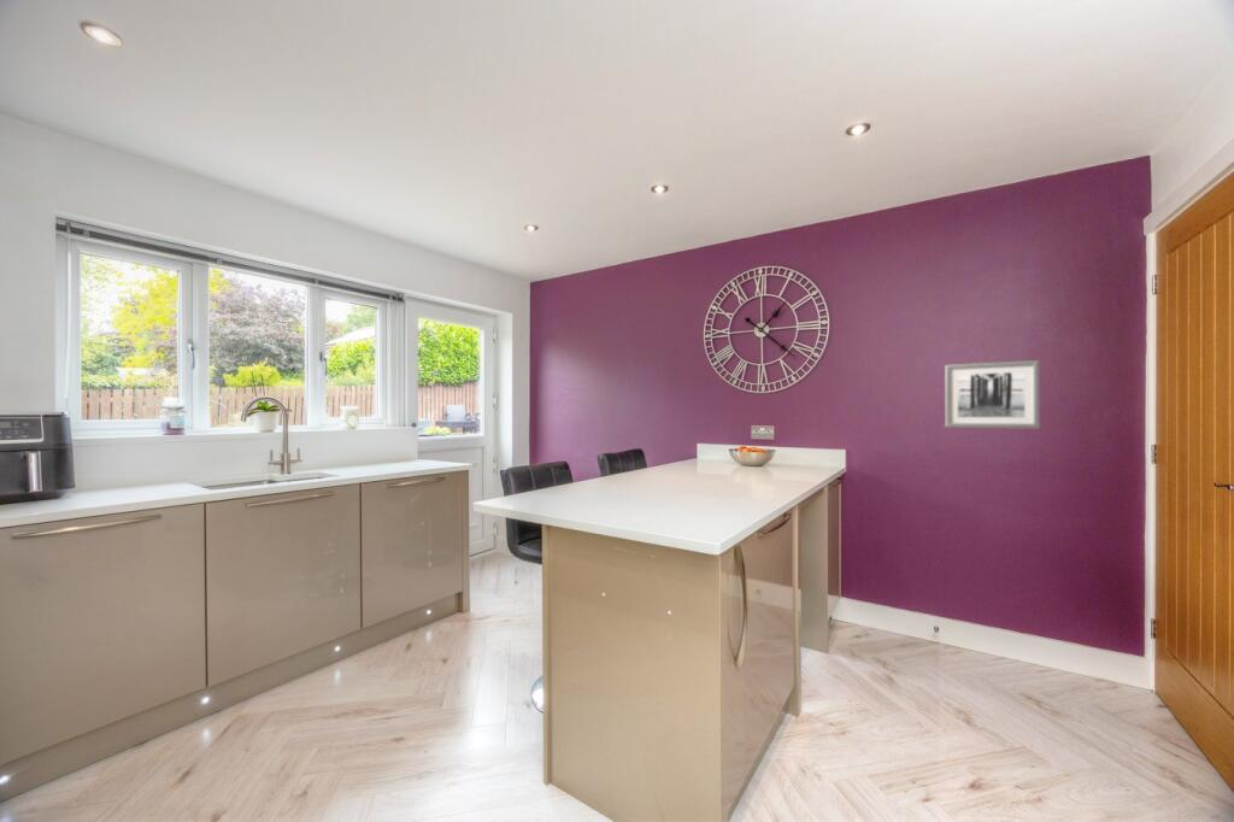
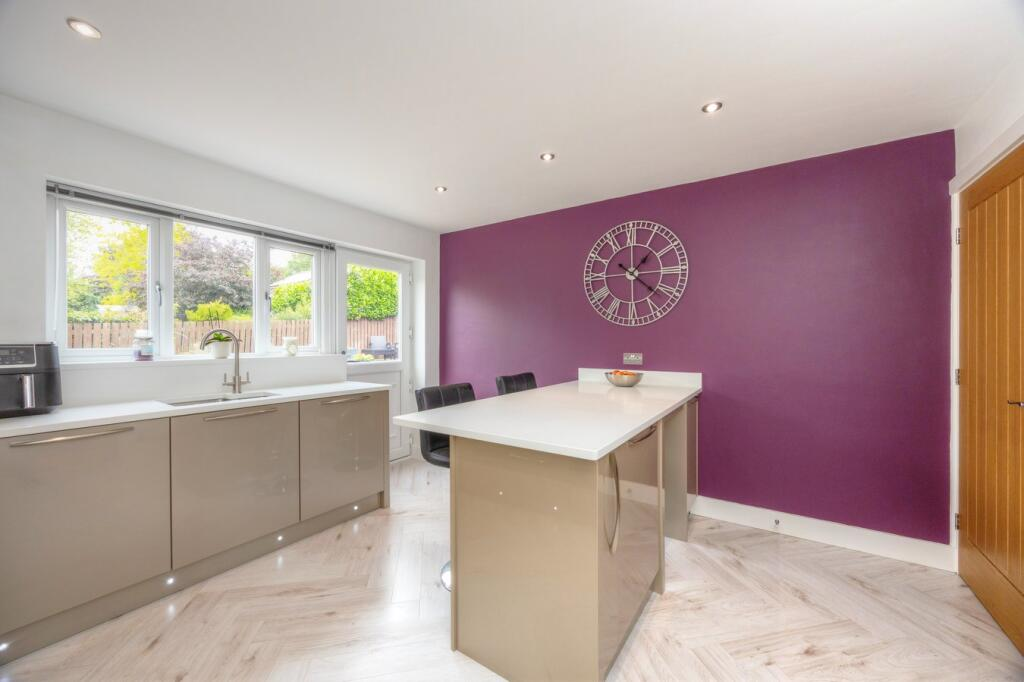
- wall art [944,359,1041,430]
